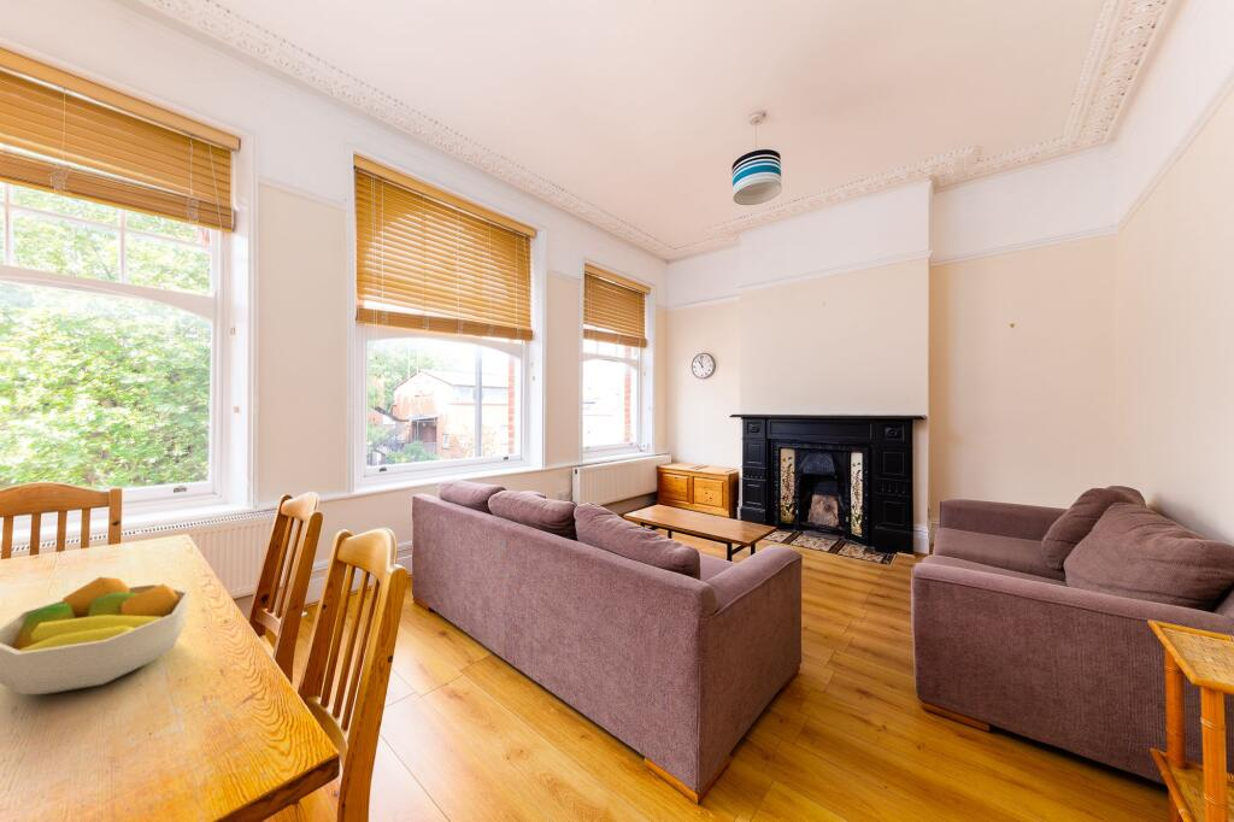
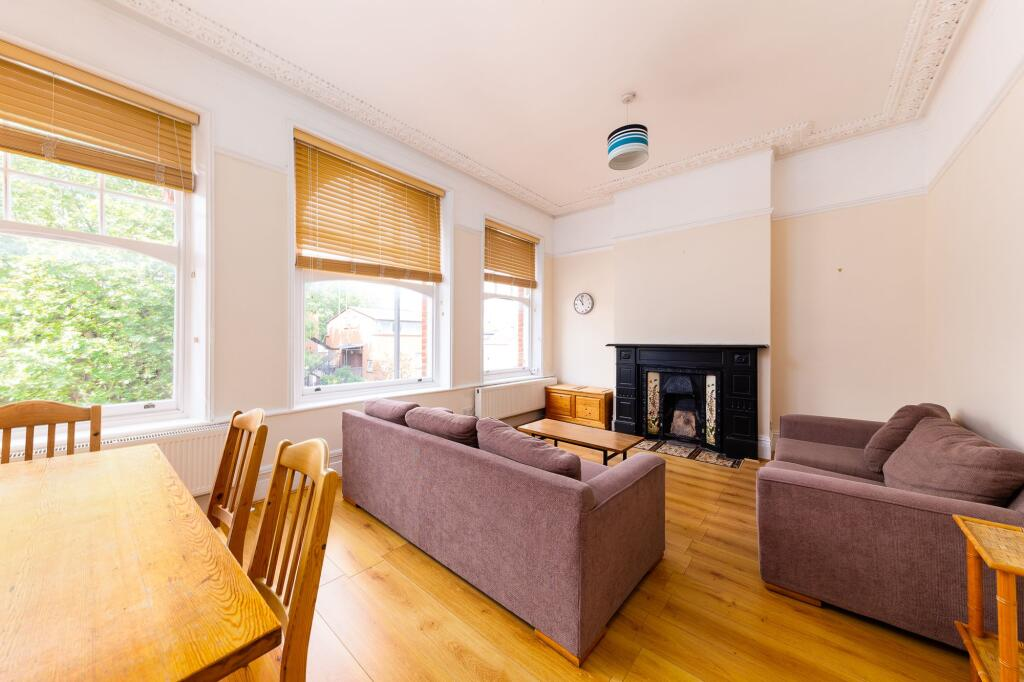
- fruit bowl [0,576,192,695]
